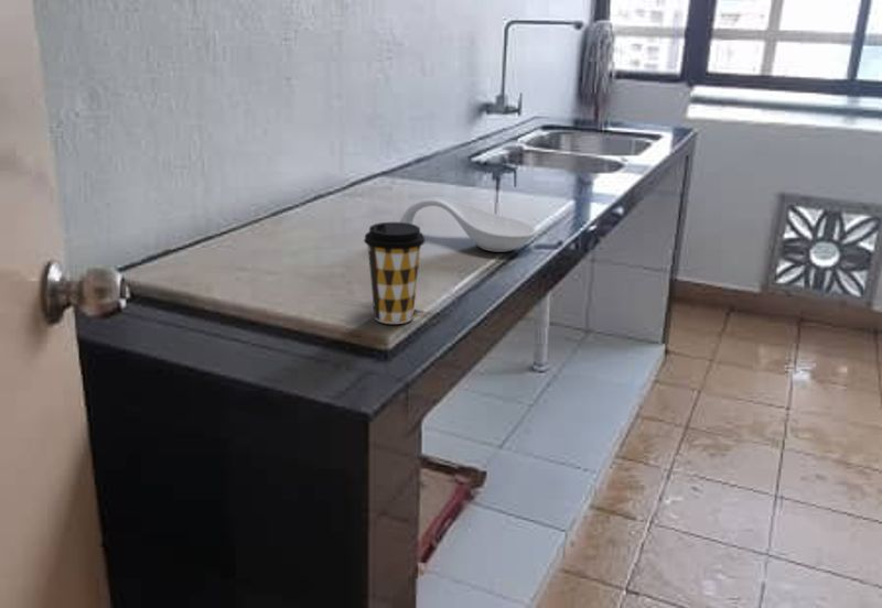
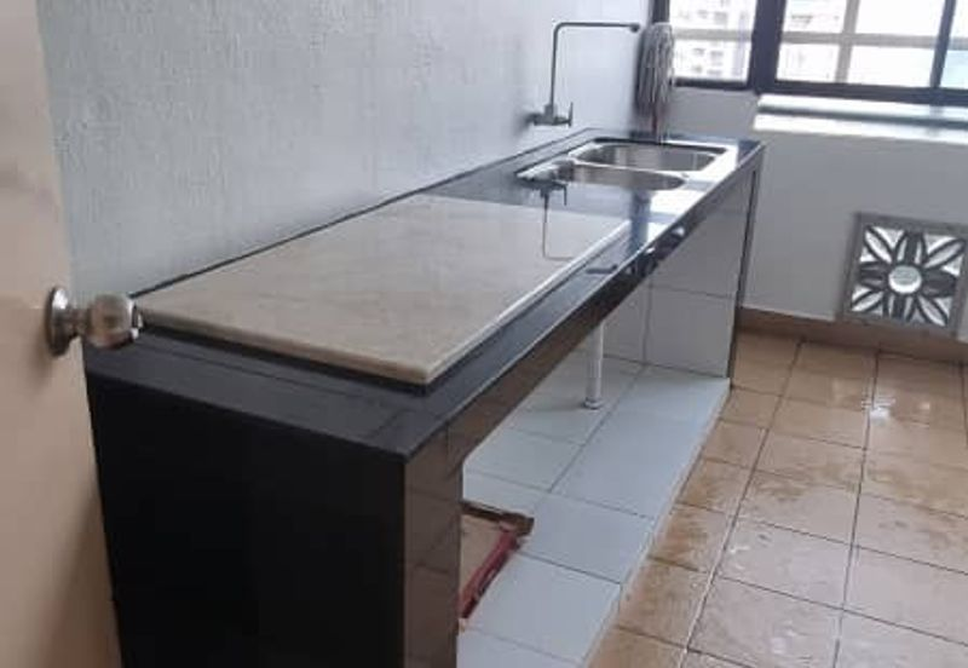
- coffee cup [363,221,427,325]
- spoon rest [399,196,537,253]
